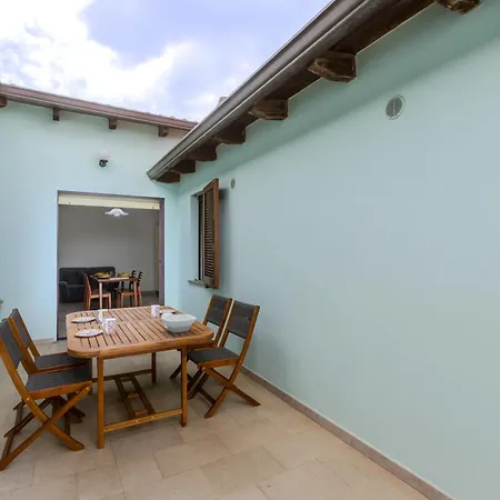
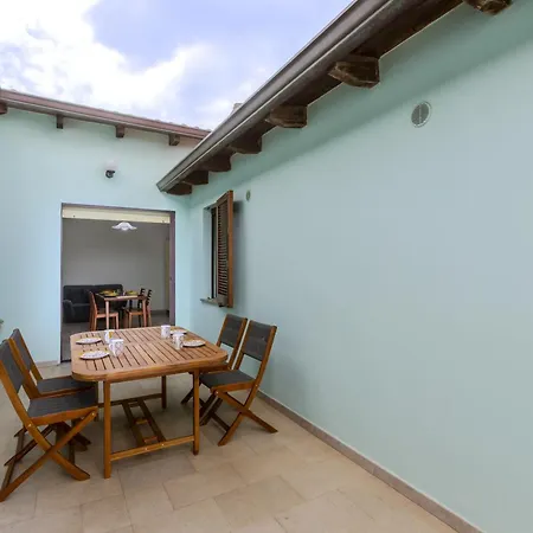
- bowl [160,313,197,333]
